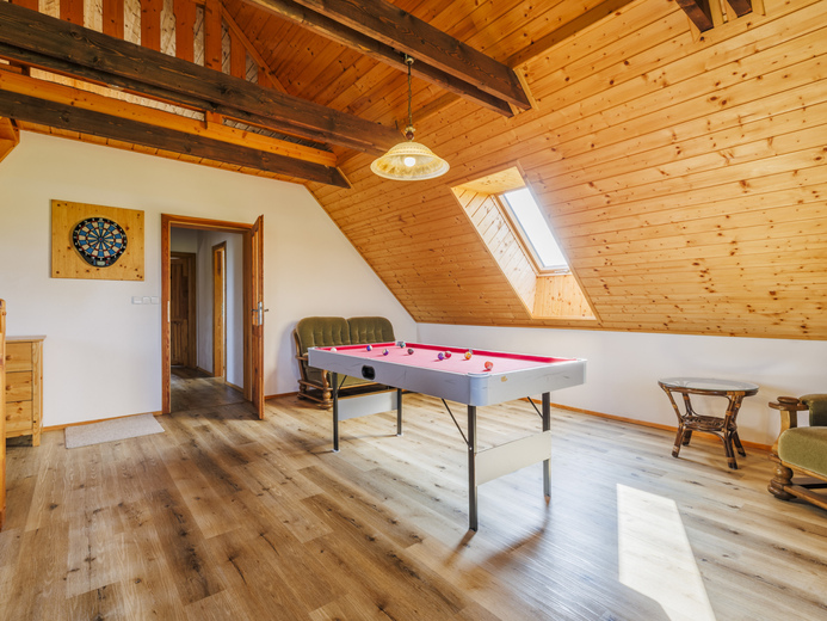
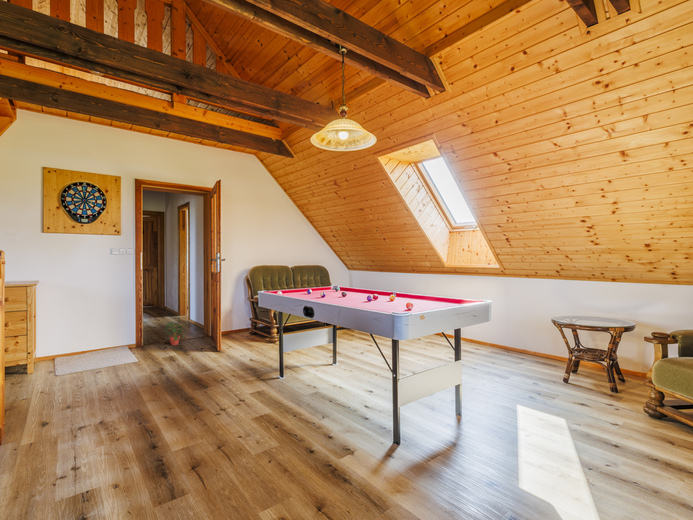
+ potted plant [163,318,188,346]
